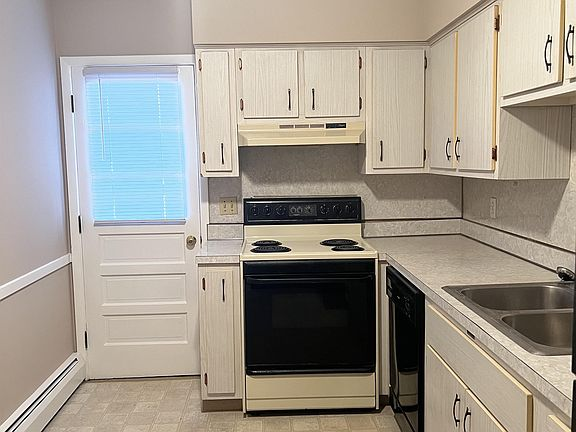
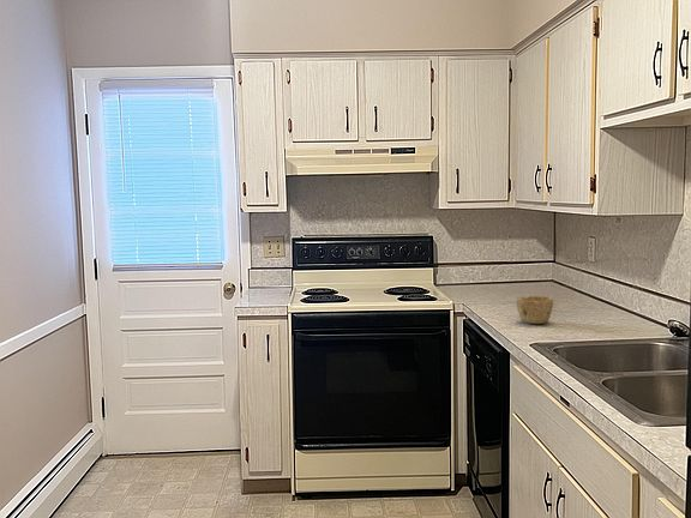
+ bowl [516,295,554,325]
